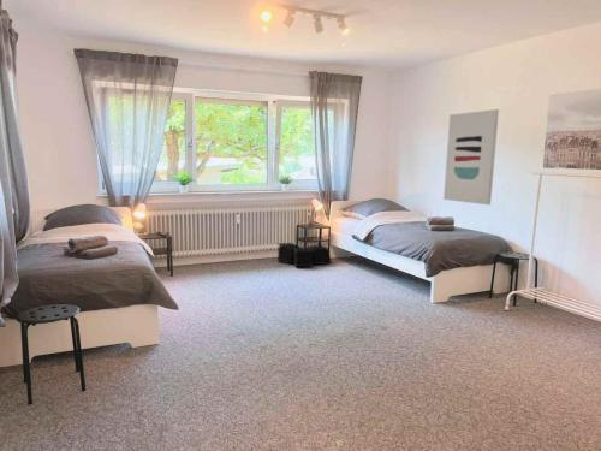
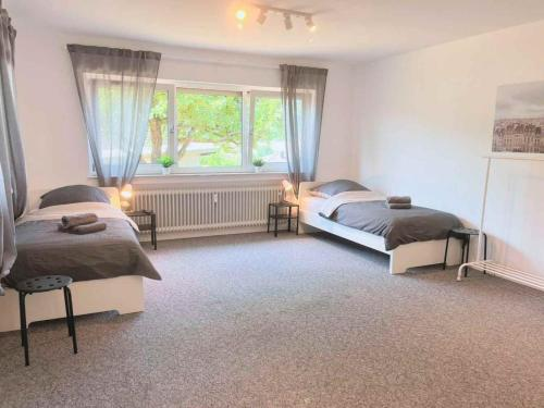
- wall art [442,108,500,206]
- storage bin [276,242,332,268]
